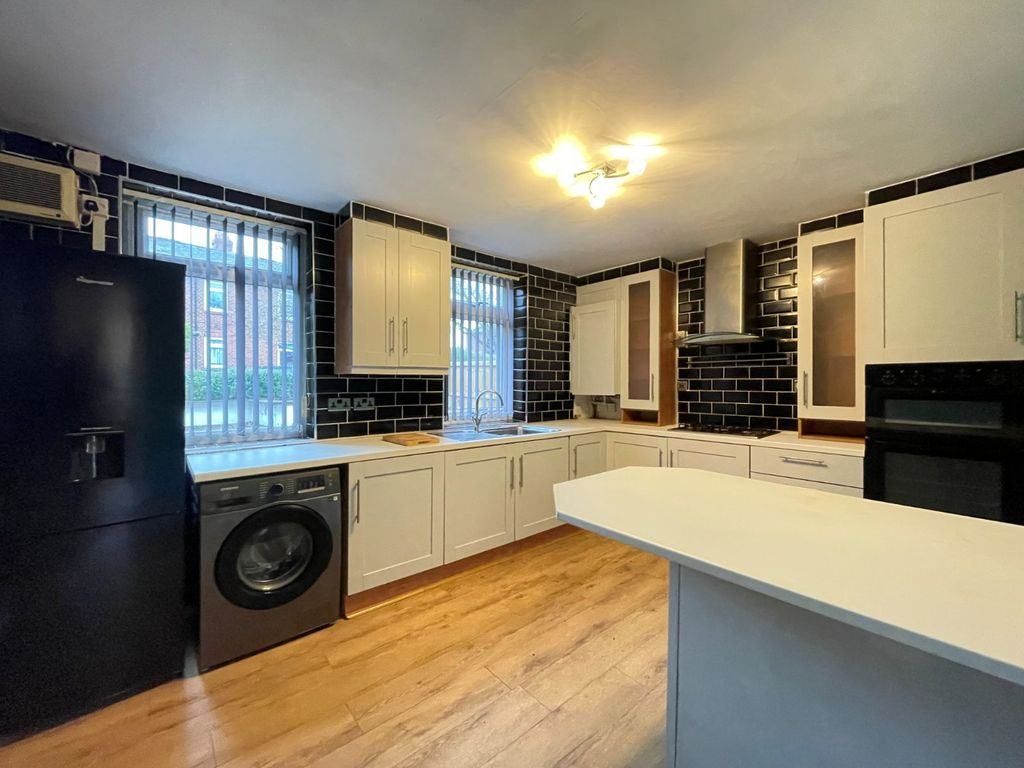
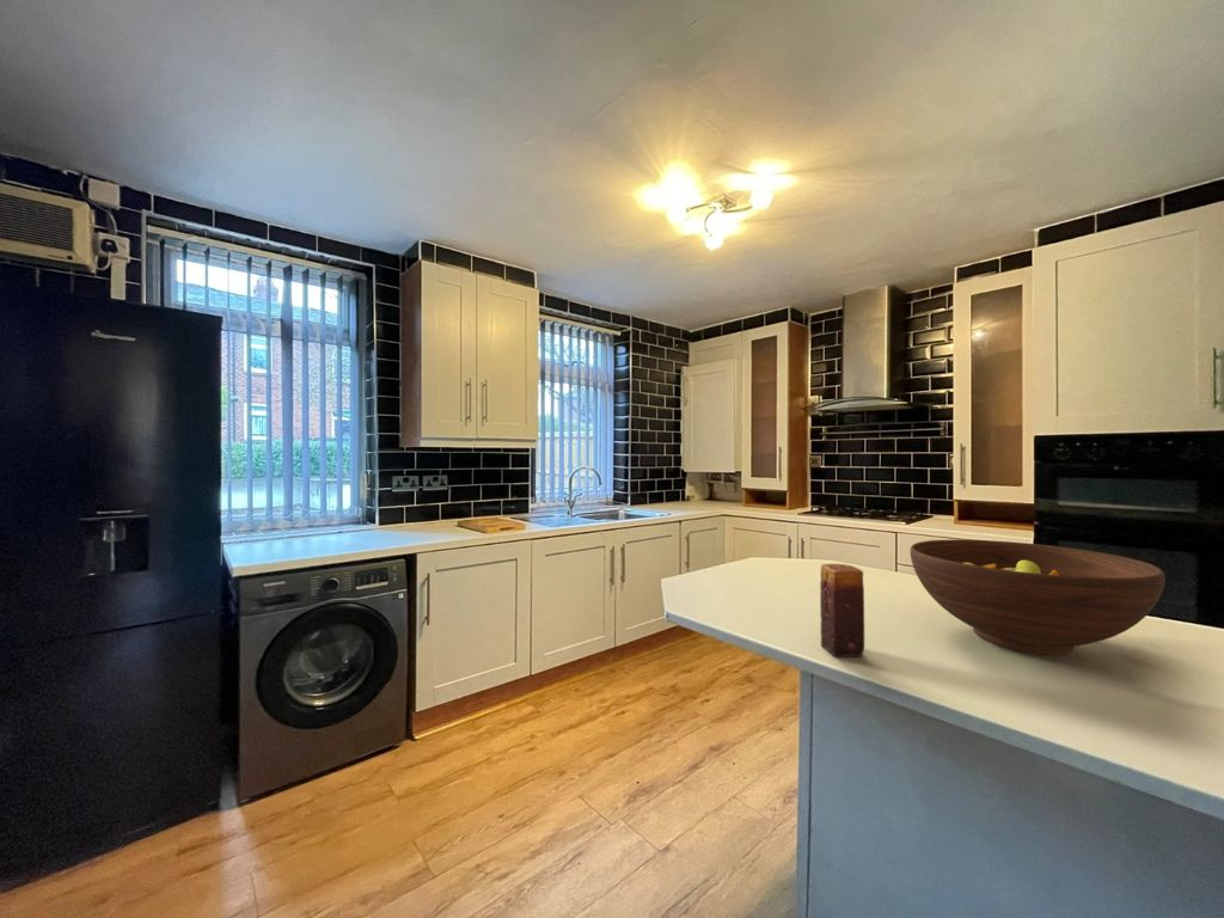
+ fruit bowl [910,538,1167,656]
+ candle [819,563,865,657]
